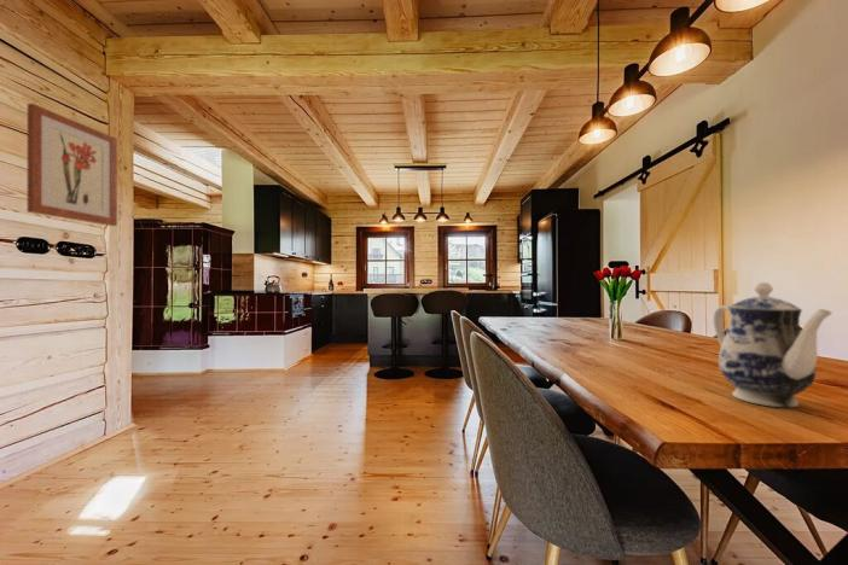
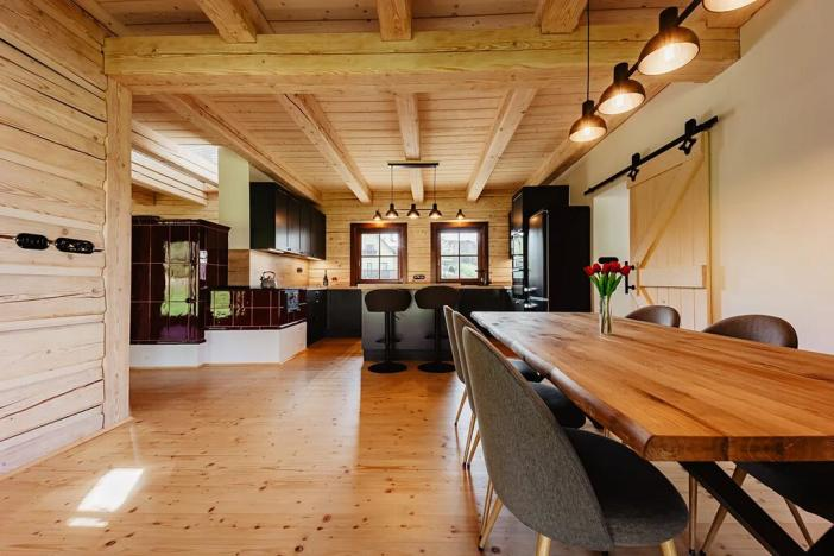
- teapot [711,281,834,408]
- wall art [27,103,118,227]
